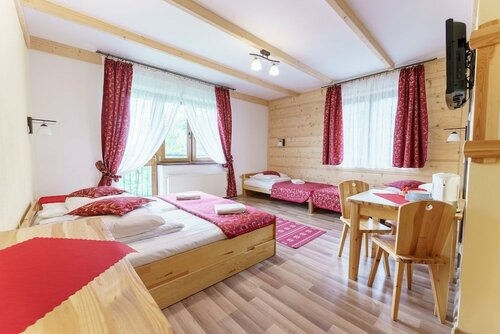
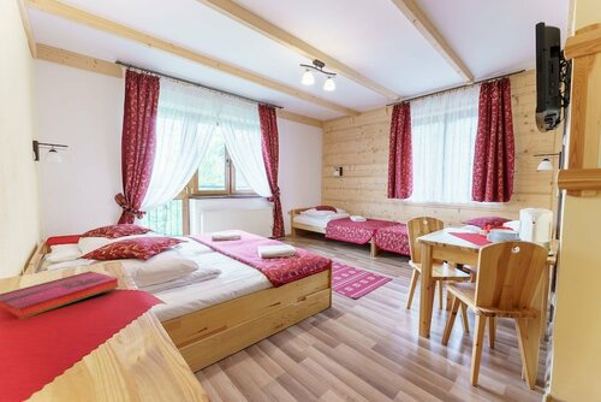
+ hardback book [0,270,120,320]
